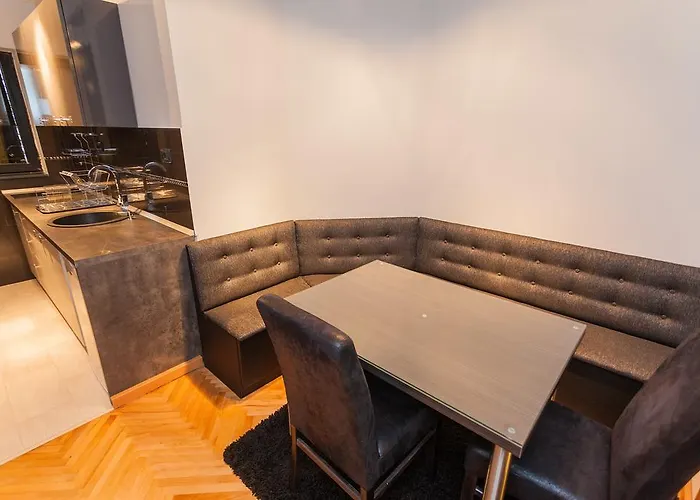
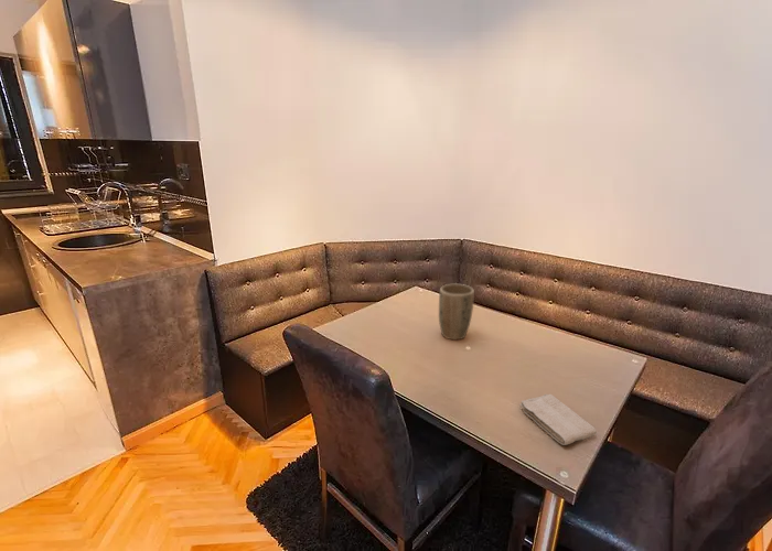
+ plant pot [438,283,475,341]
+ washcloth [518,393,598,446]
